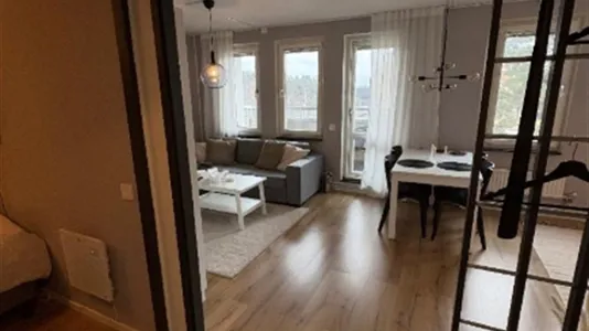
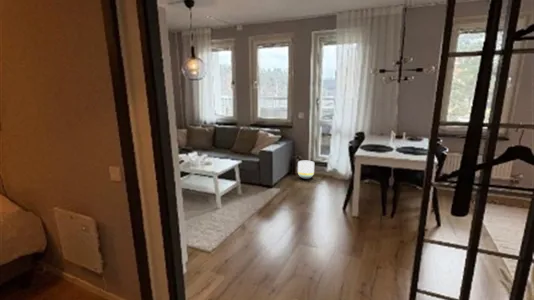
+ planter [297,160,315,180]
